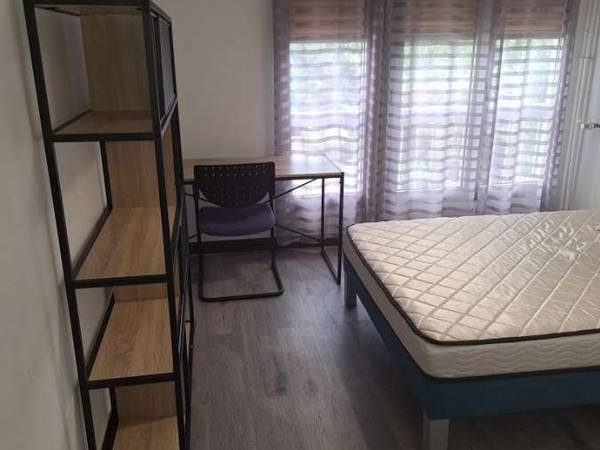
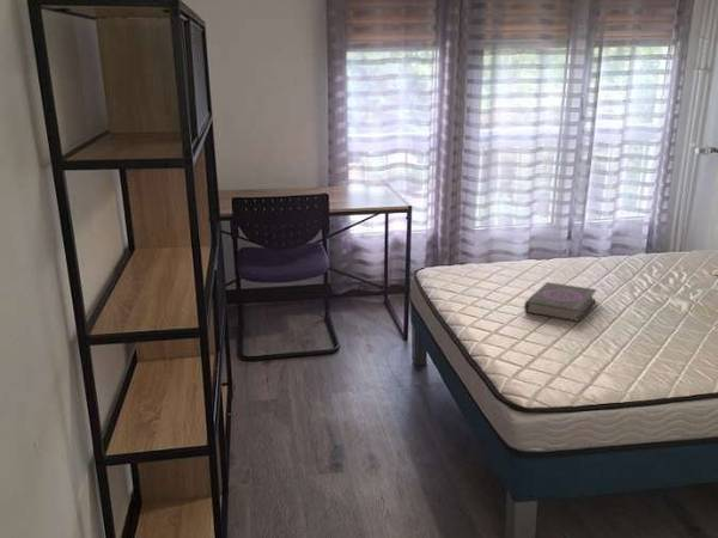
+ book [523,281,597,323]
